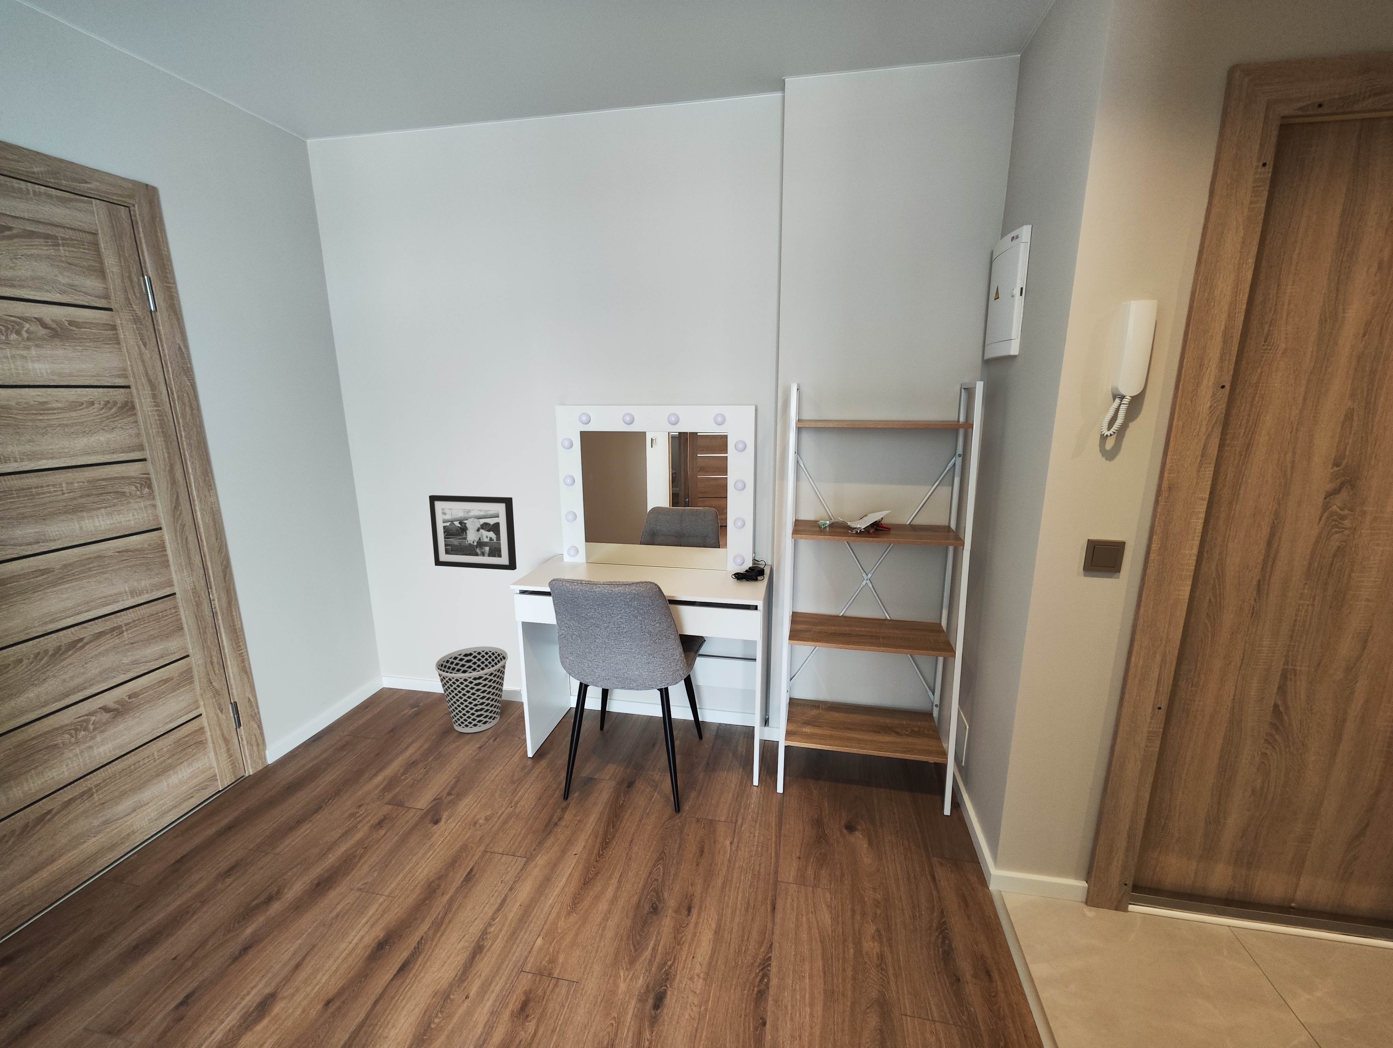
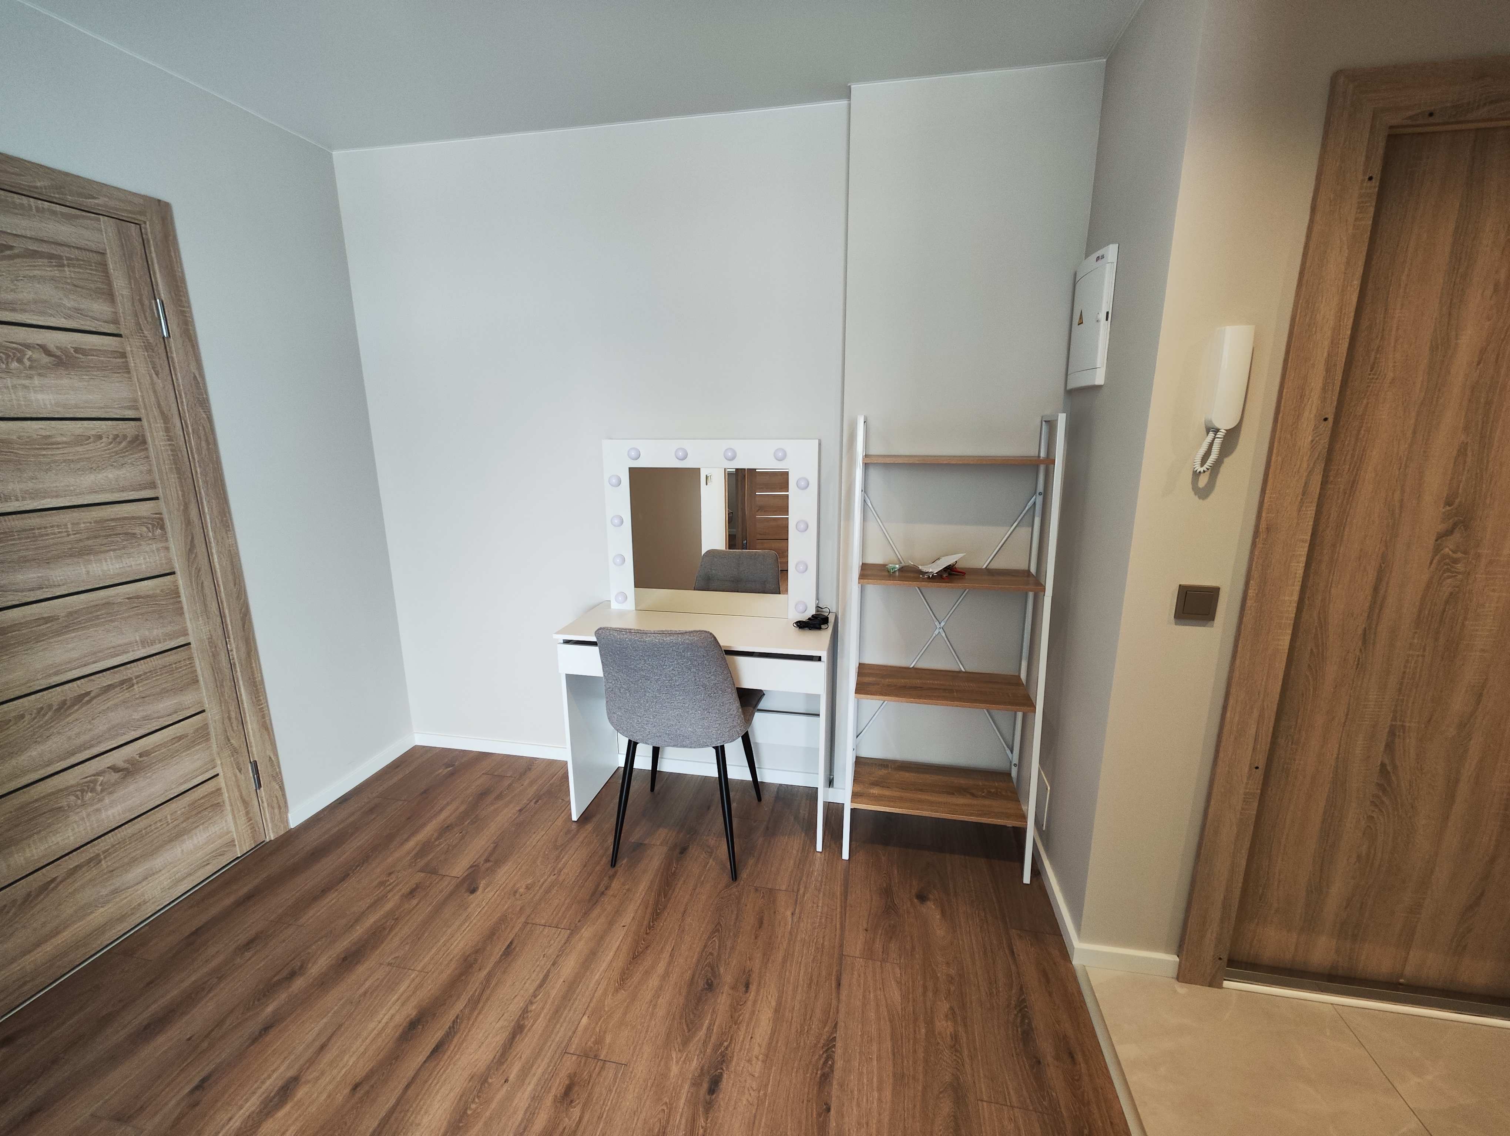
- picture frame [428,494,516,570]
- wastebasket [435,646,508,733]
